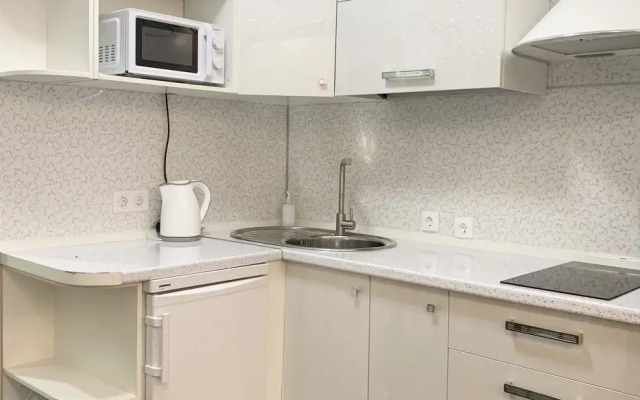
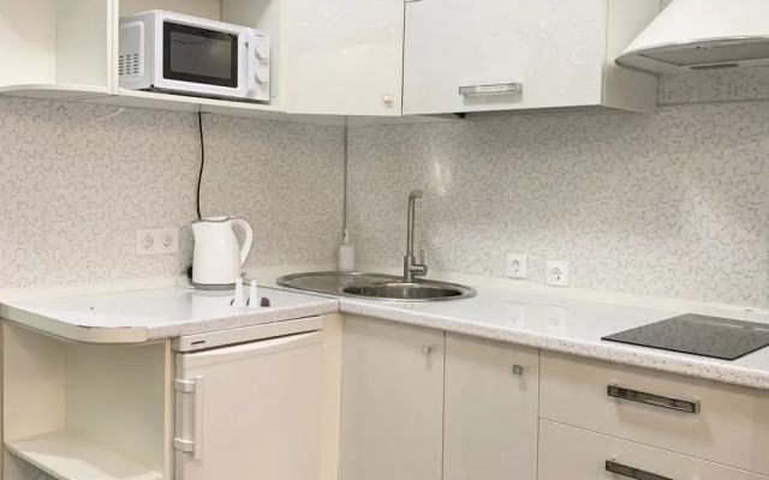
+ salt and pepper shaker set [229,276,272,308]
